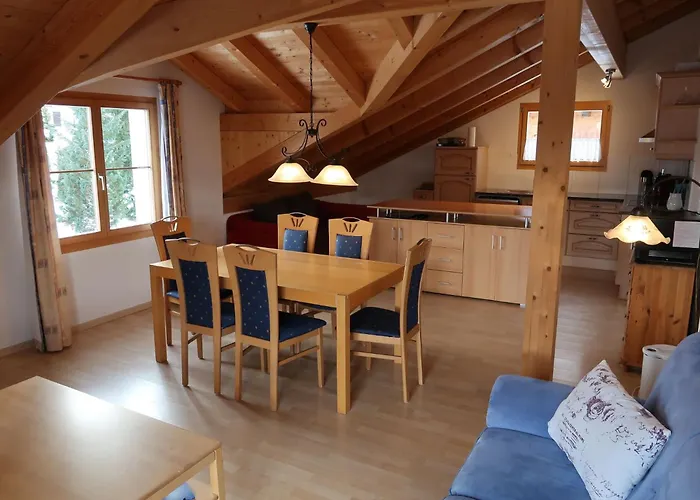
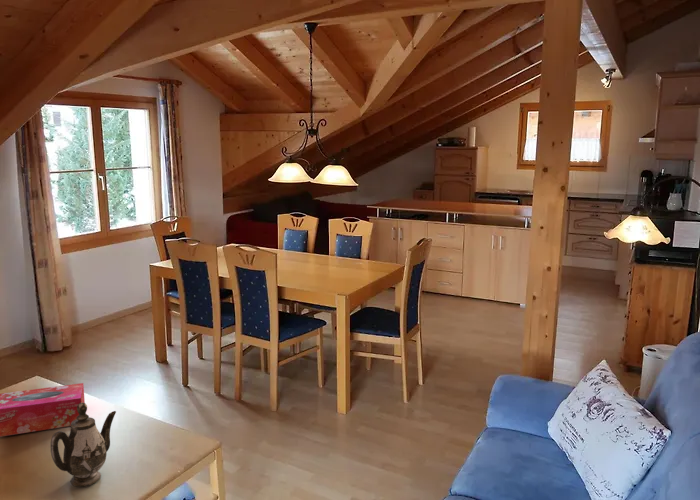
+ tissue box [0,382,86,438]
+ teapot [50,402,117,488]
